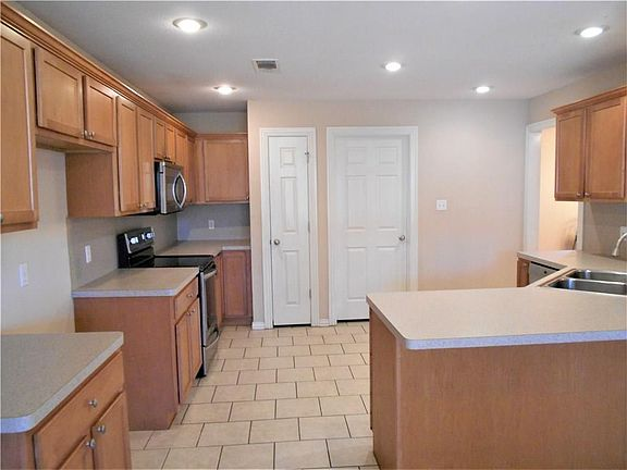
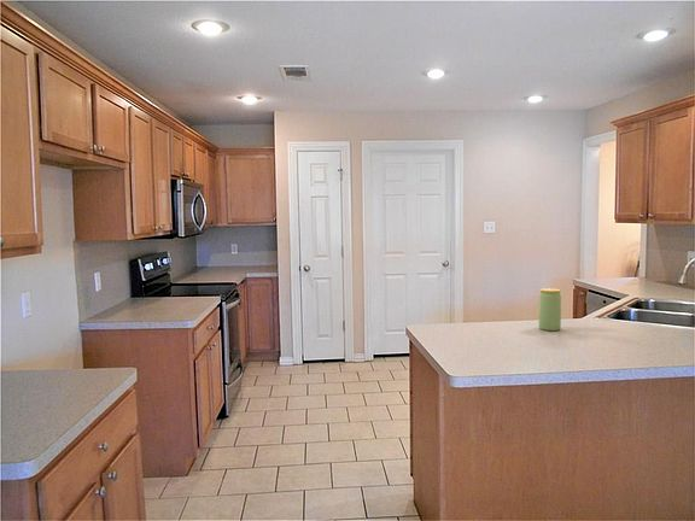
+ jar [538,287,562,332]
